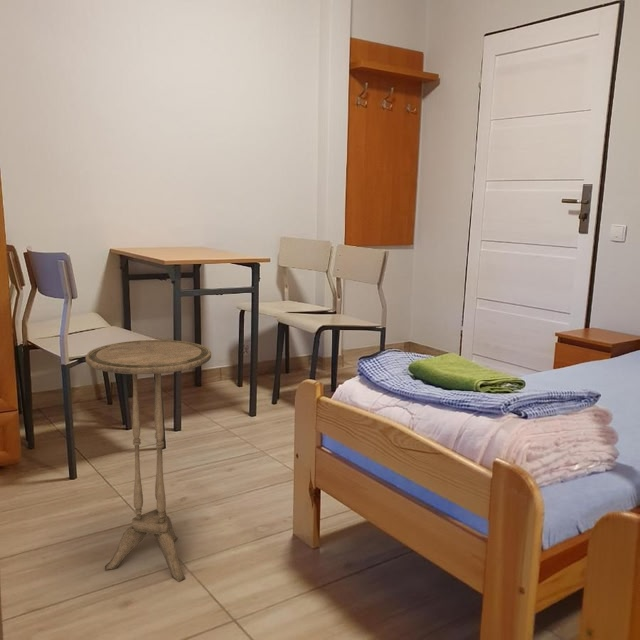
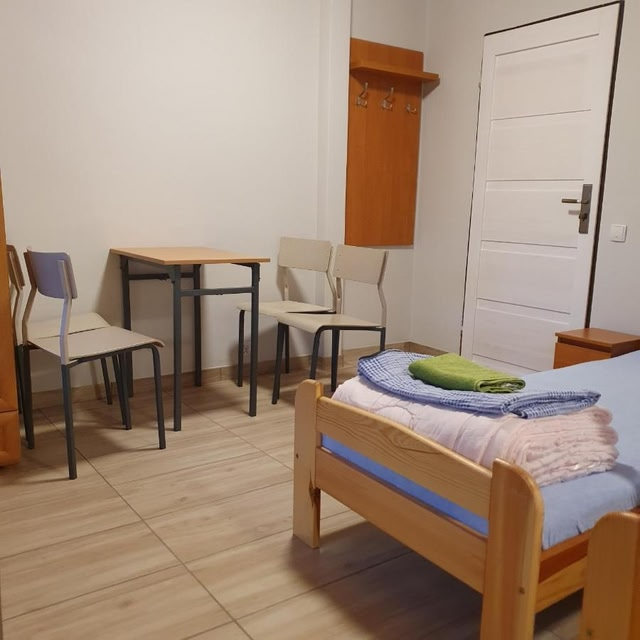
- side table [85,339,212,583]
